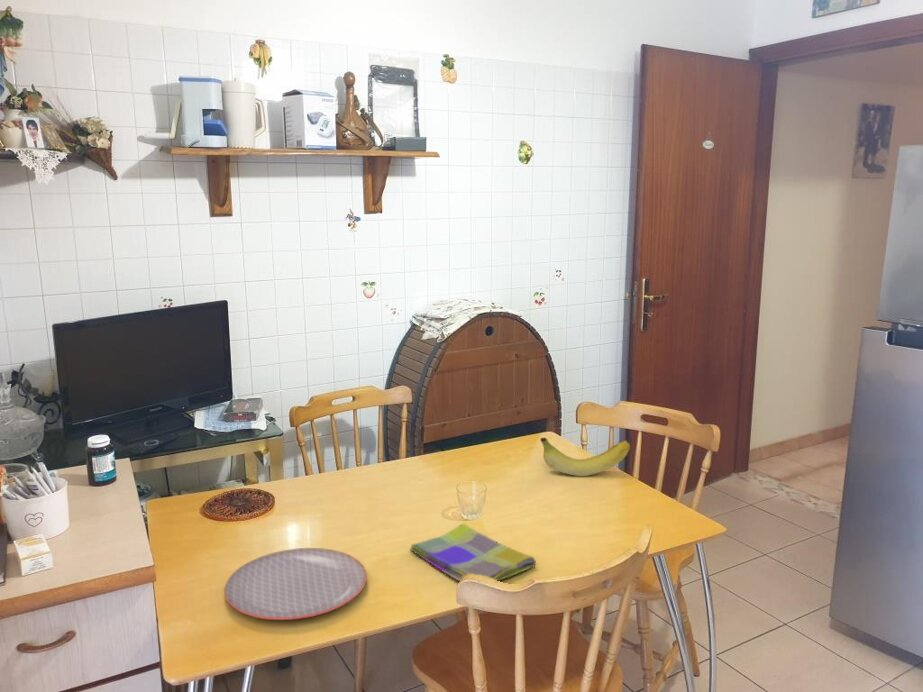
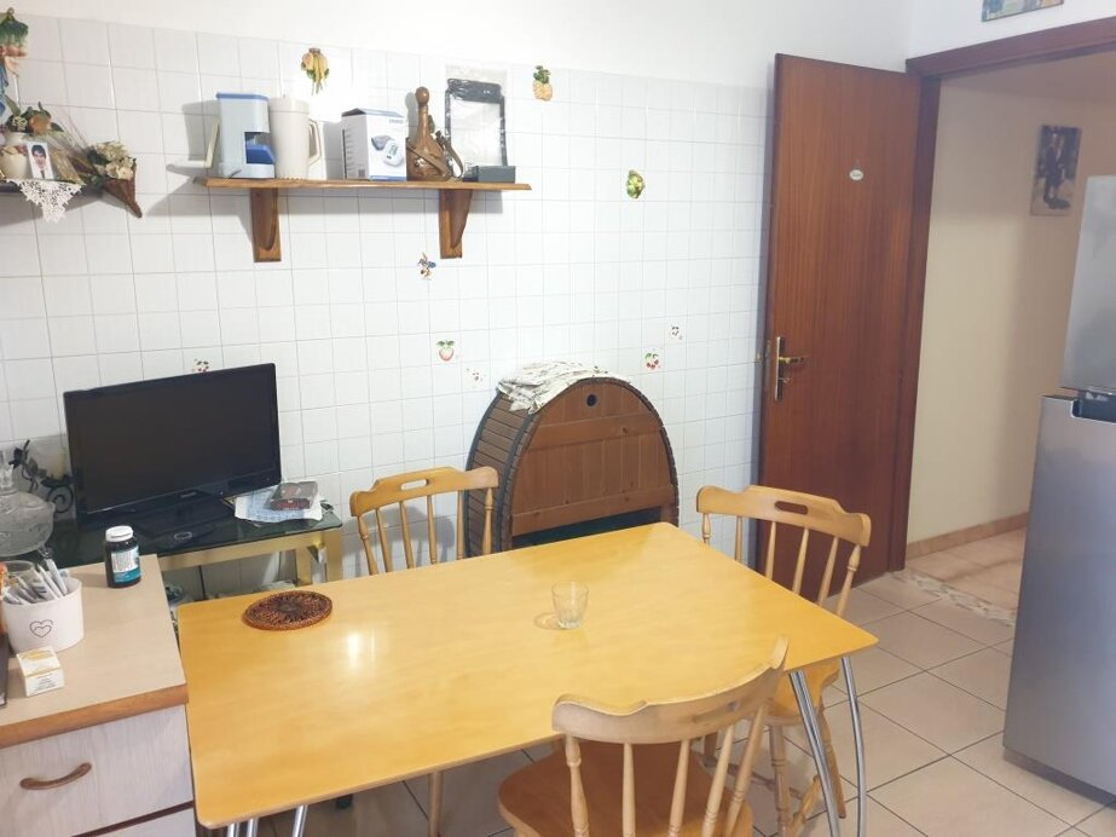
- plate [223,547,368,621]
- dish towel [409,522,537,582]
- fruit [540,437,632,477]
